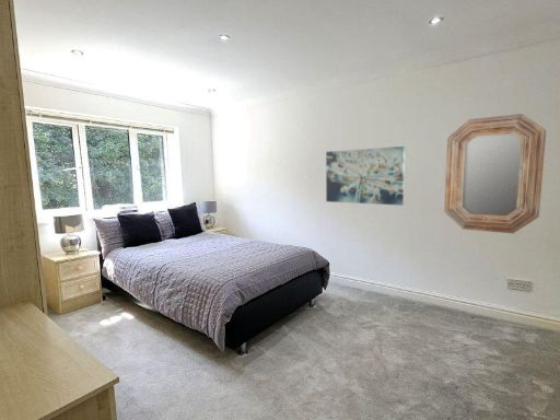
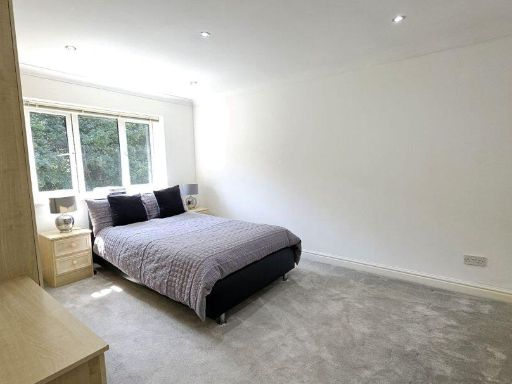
- wall art [325,145,406,207]
- home mirror [443,113,547,234]
